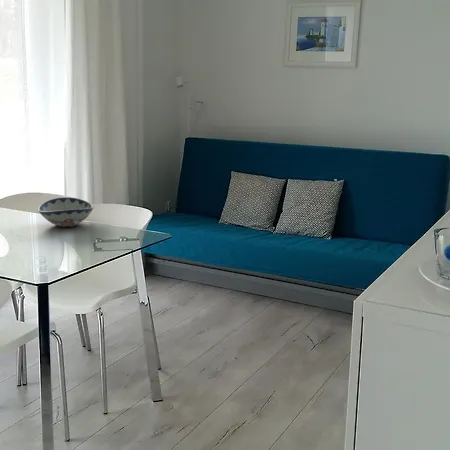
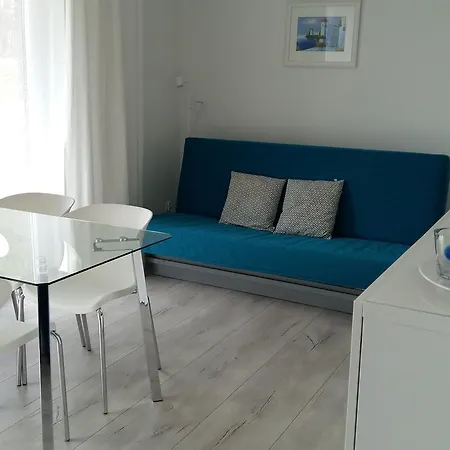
- decorative bowl [37,196,94,228]
